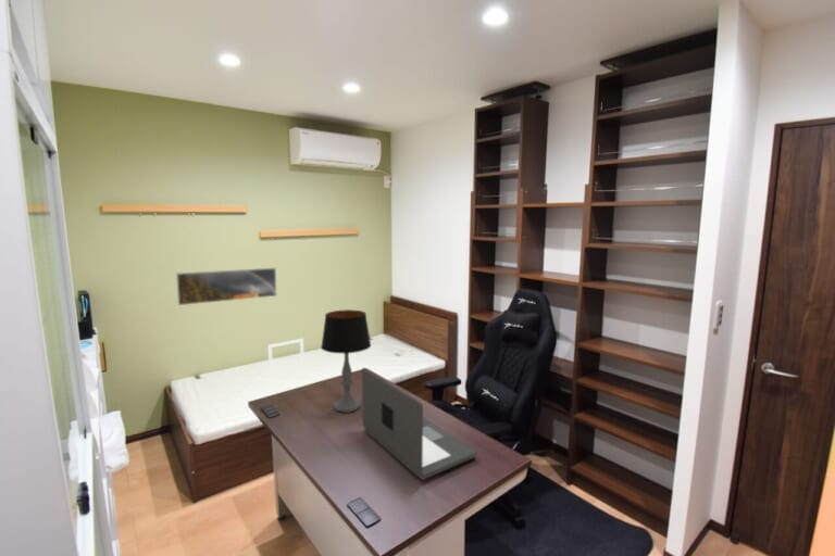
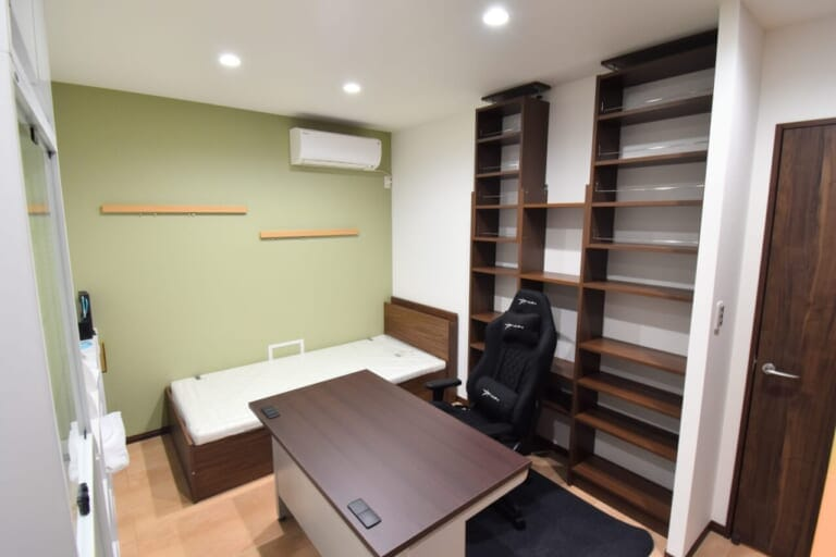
- laptop [361,367,477,481]
- table lamp [320,308,372,414]
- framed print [175,267,278,306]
